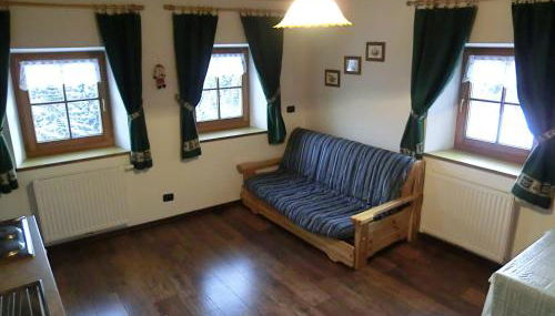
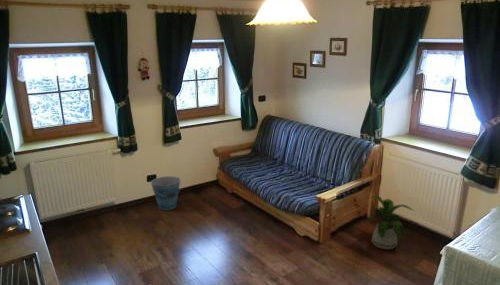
+ house plant [365,195,414,250]
+ bucket [150,175,183,211]
